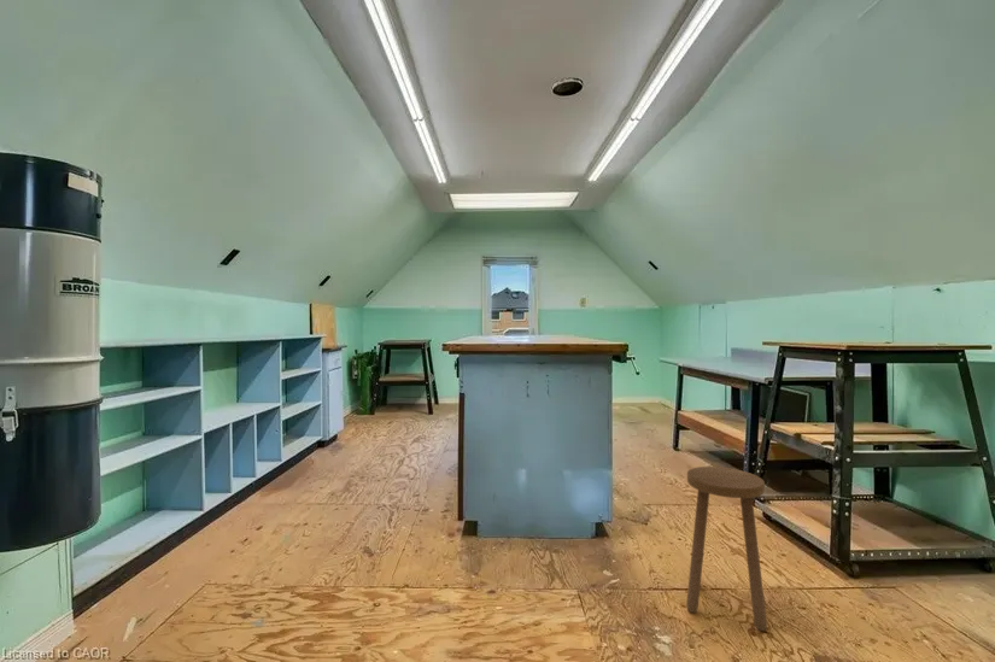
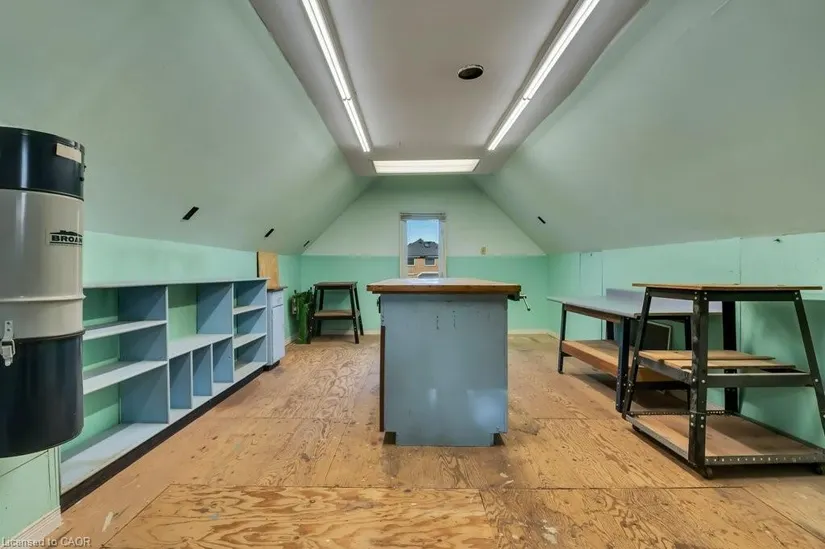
- stool [685,465,768,632]
